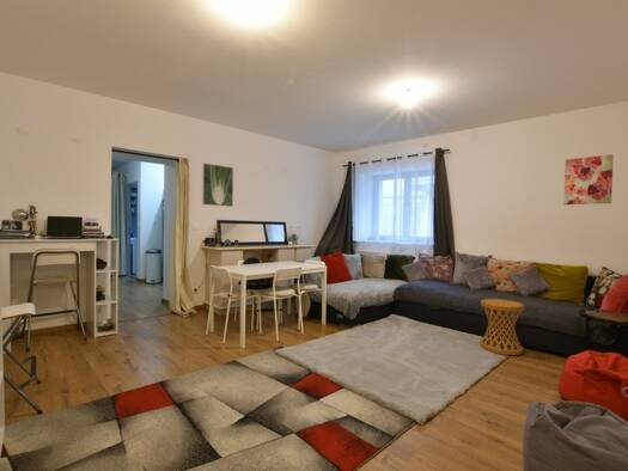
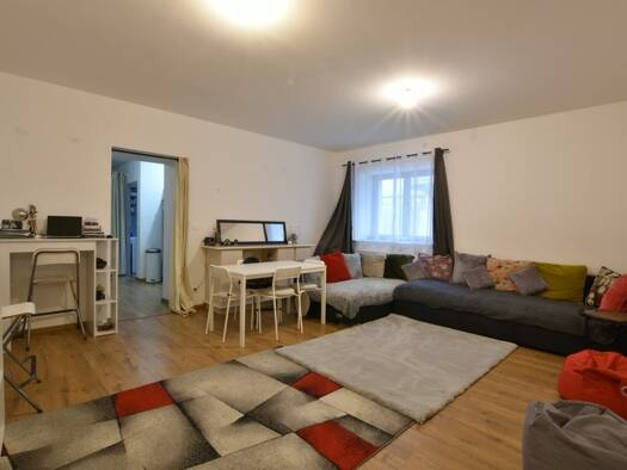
- wall art [562,153,615,206]
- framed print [201,161,234,208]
- side table [478,298,525,356]
